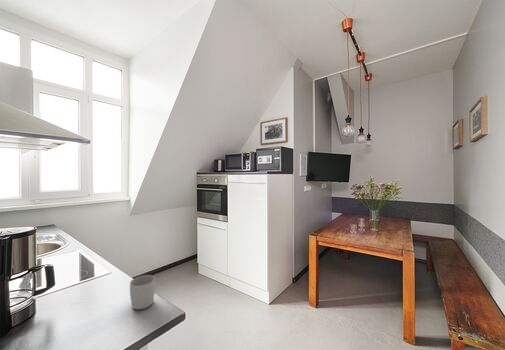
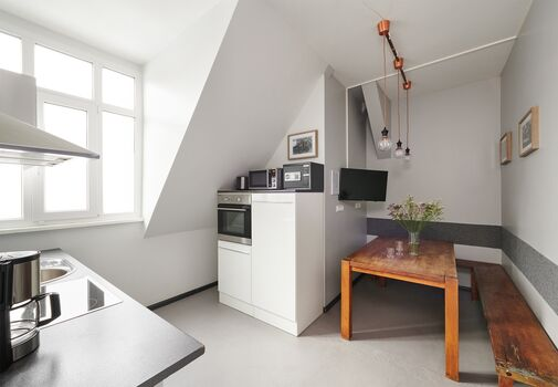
- mug [129,274,156,310]
